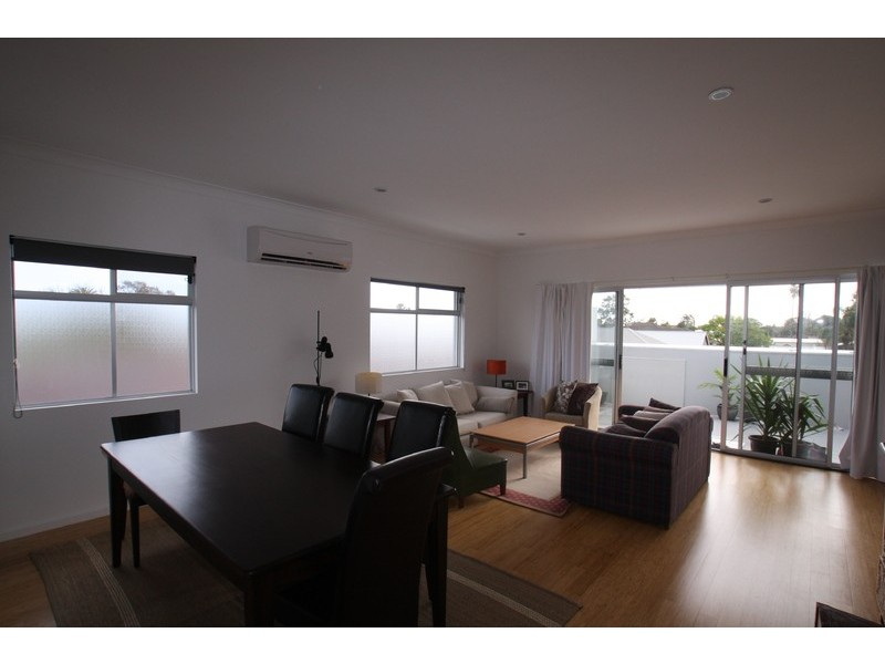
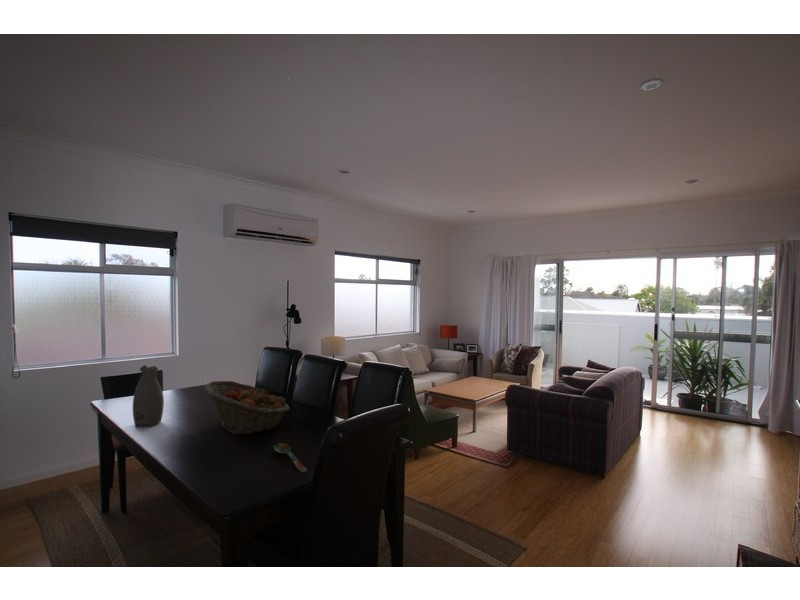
+ fruit basket [203,380,291,436]
+ vase [132,364,165,427]
+ spoon [273,442,308,473]
